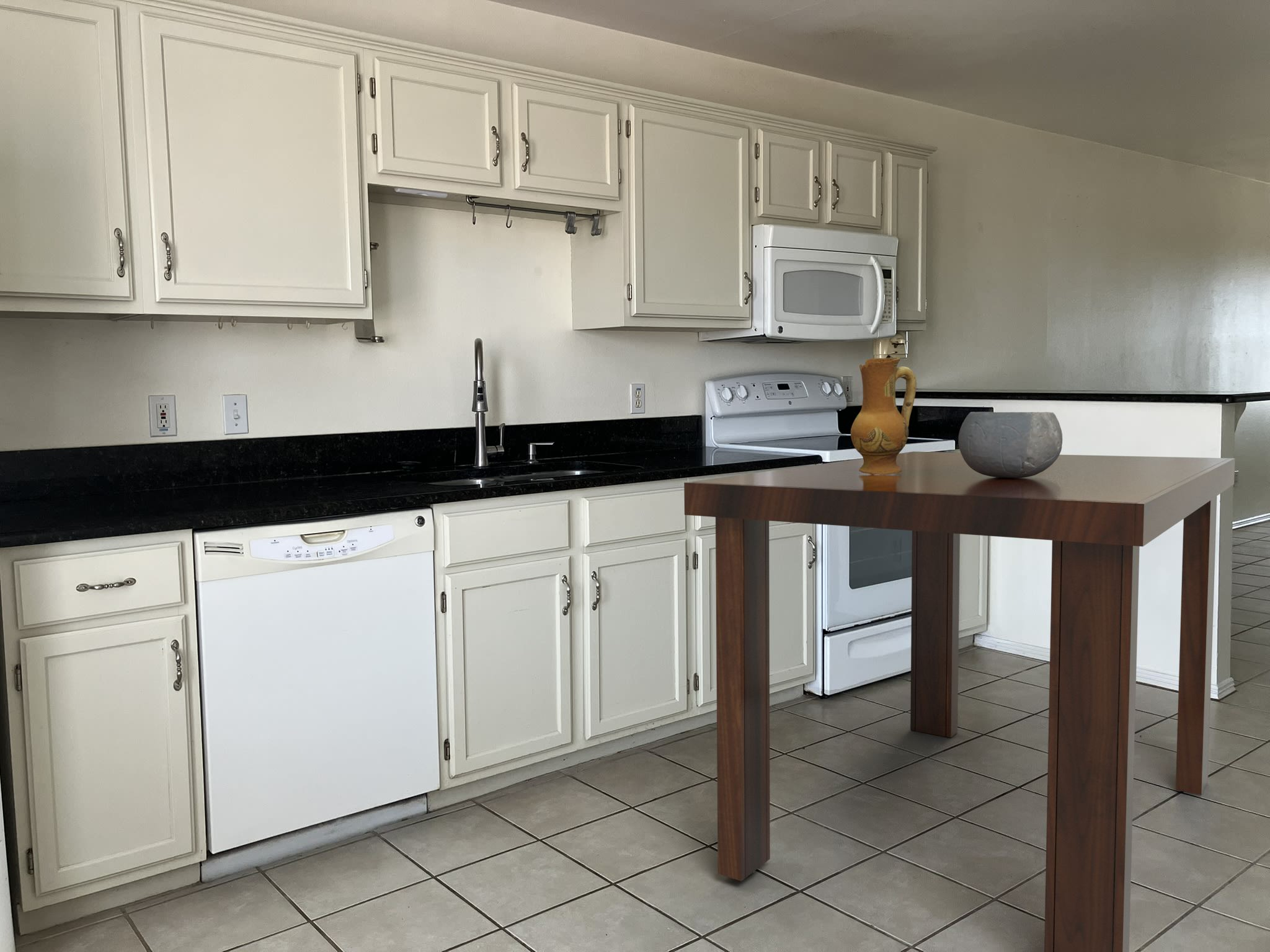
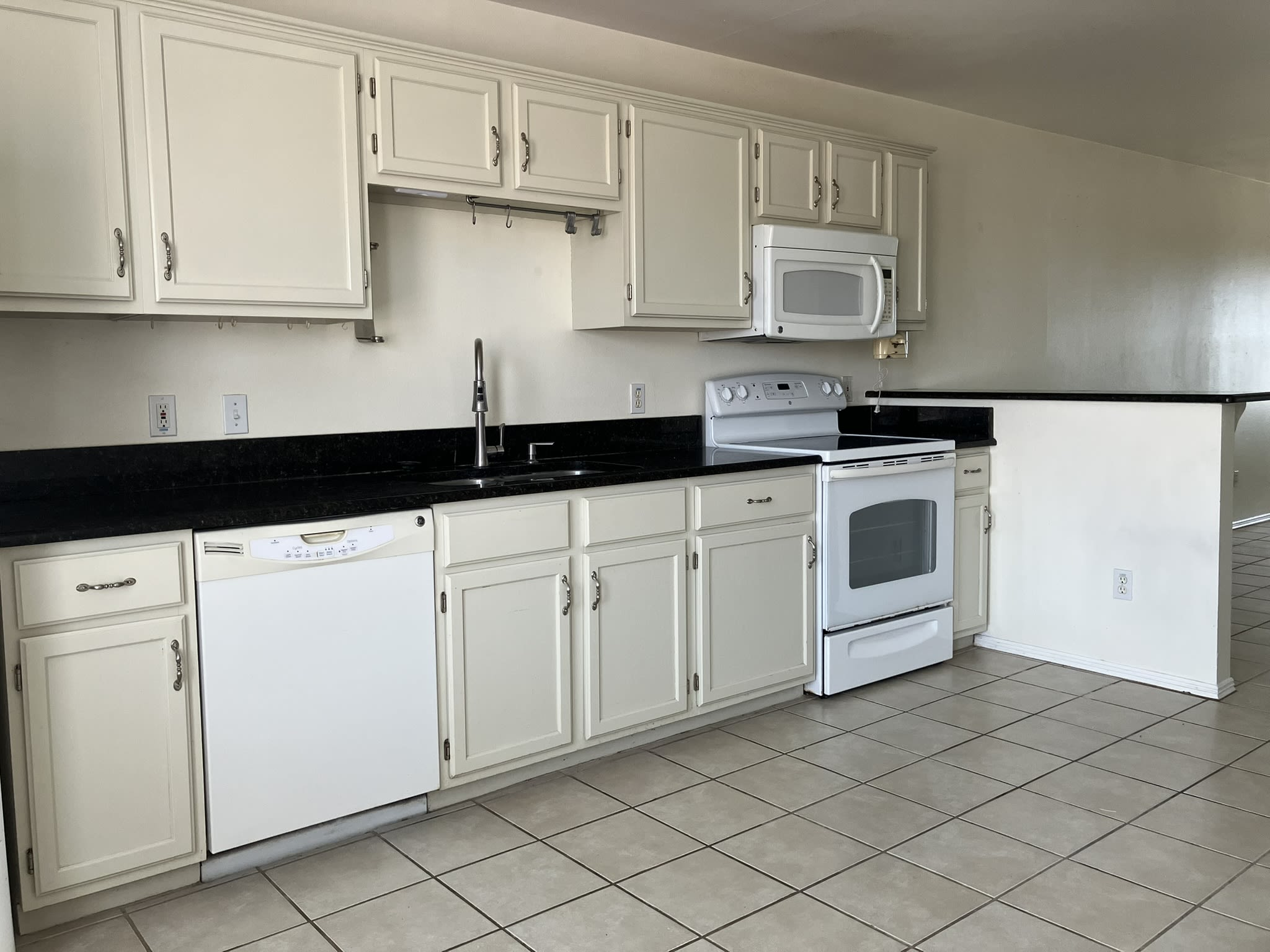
- dining table [683,451,1236,952]
- ceramic jug [850,357,917,475]
- bowl [958,412,1063,478]
